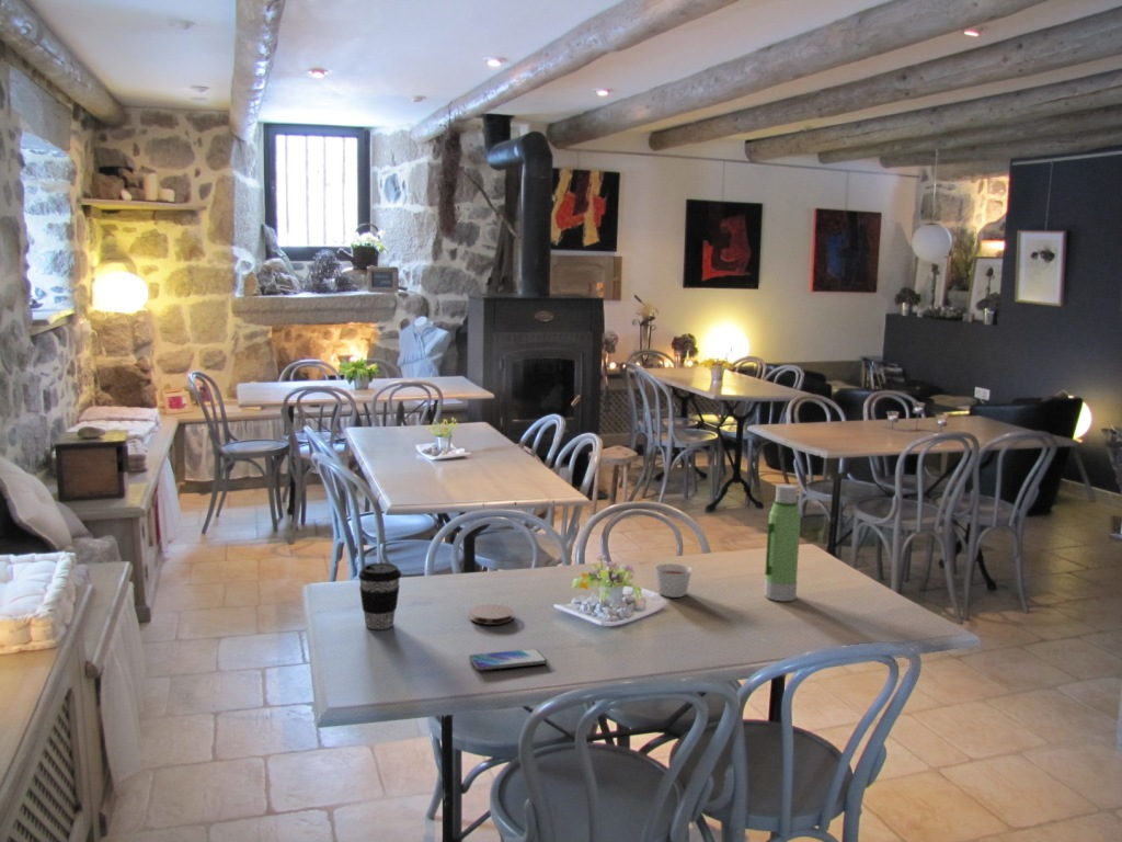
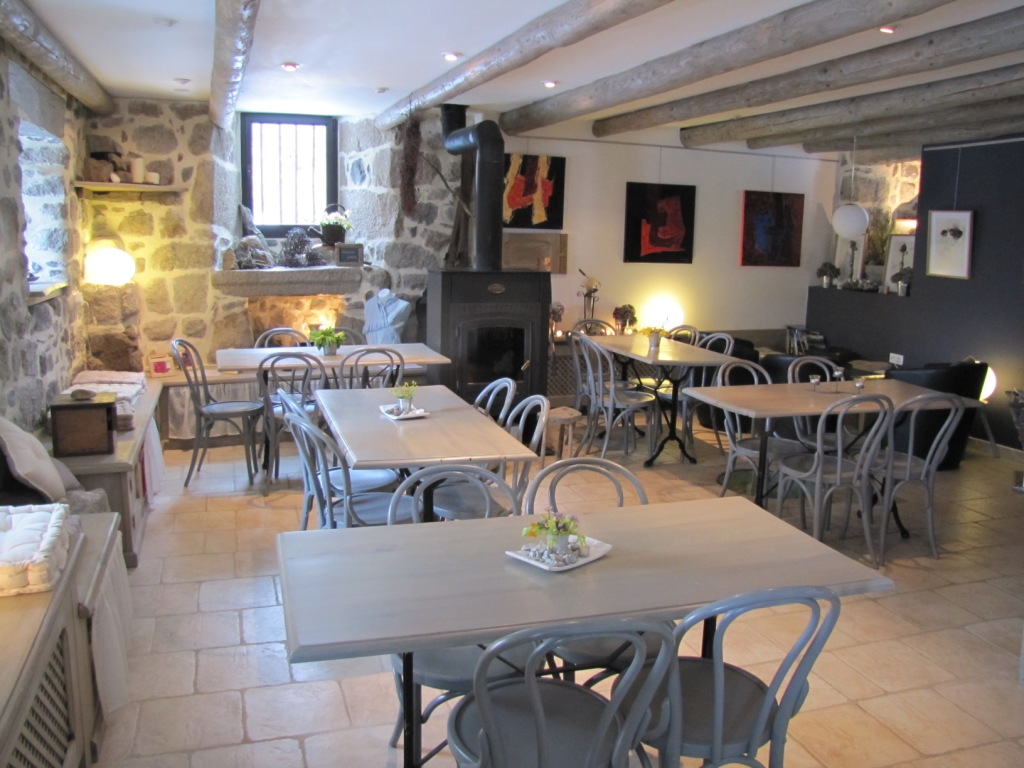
- smartphone [468,648,548,671]
- coaster [469,603,515,626]
- water bottle [763,482,802,602]
- coffee cup [357,561,402,630]
- candle [654,562,692,599]
